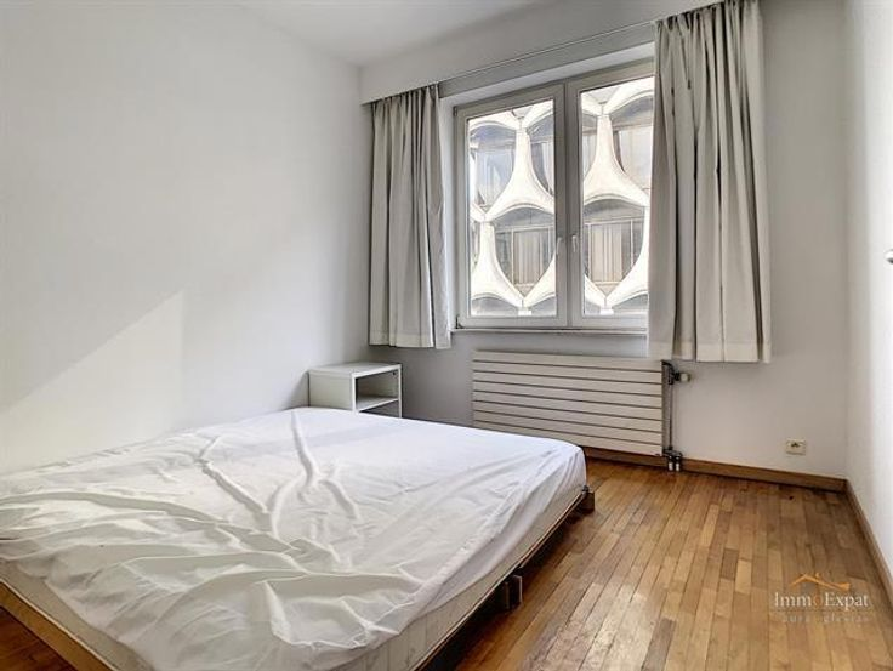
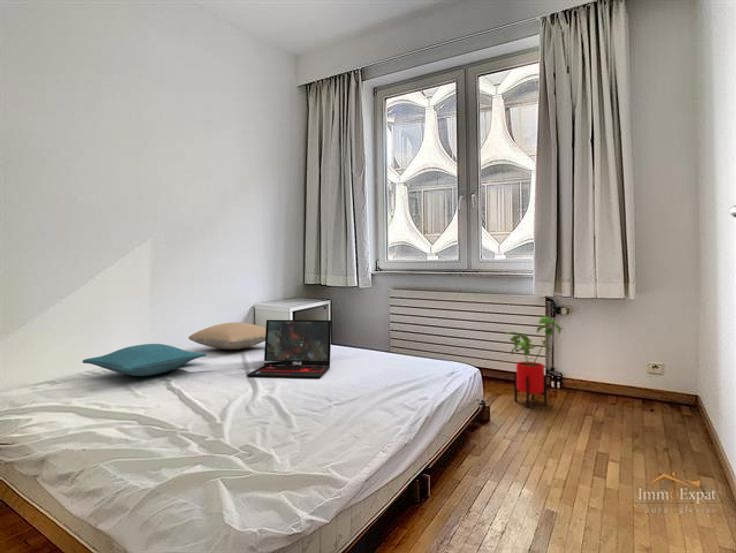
+ laptop [246,319,332,379]
+ pillow [188,321,266,351]
+ house plant [506,316,565,408]
+ pillow [81,343,208,377]
